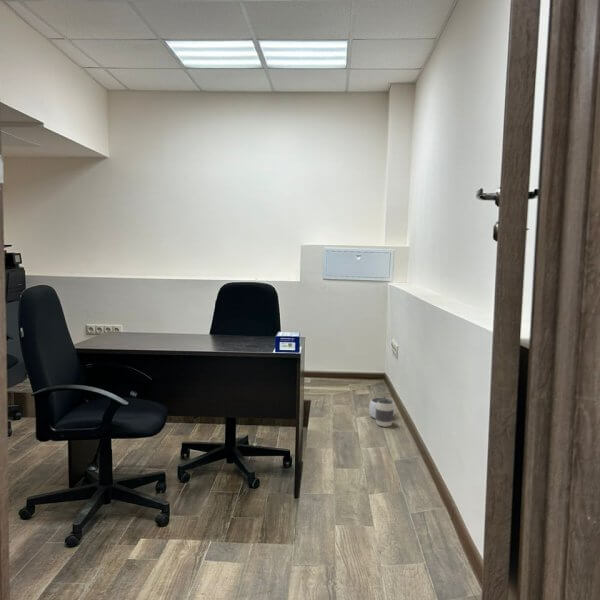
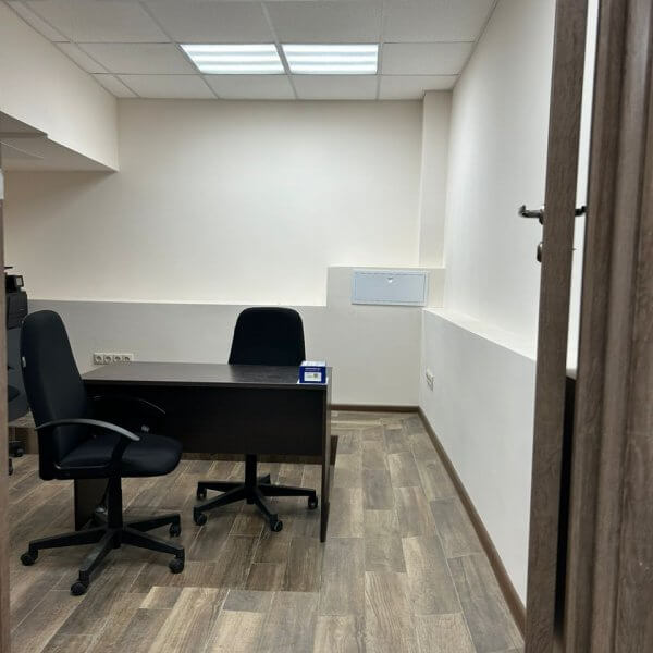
- waste basket [368,396,396,428]
